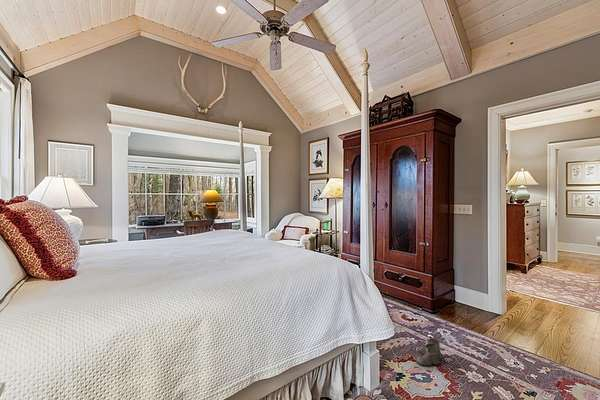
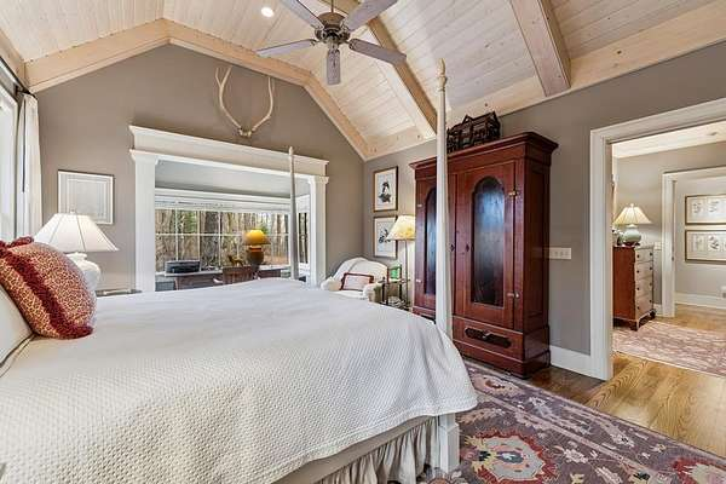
- boots [415,337,443,368]
